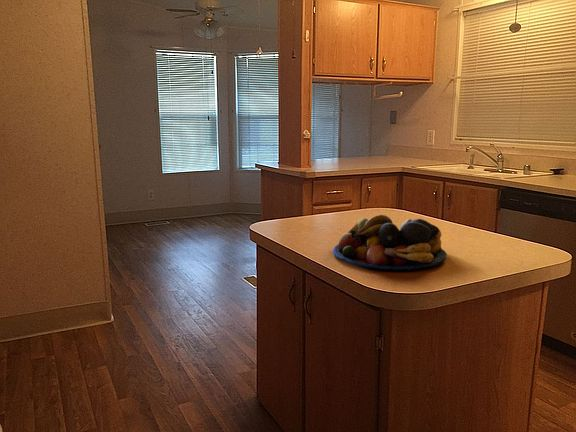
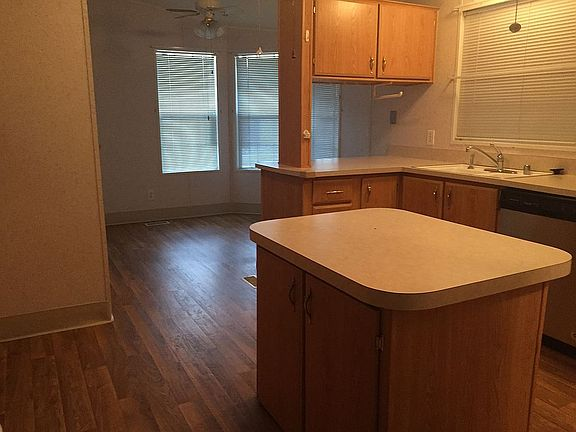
- fruit bowl [332,214,448,271]
